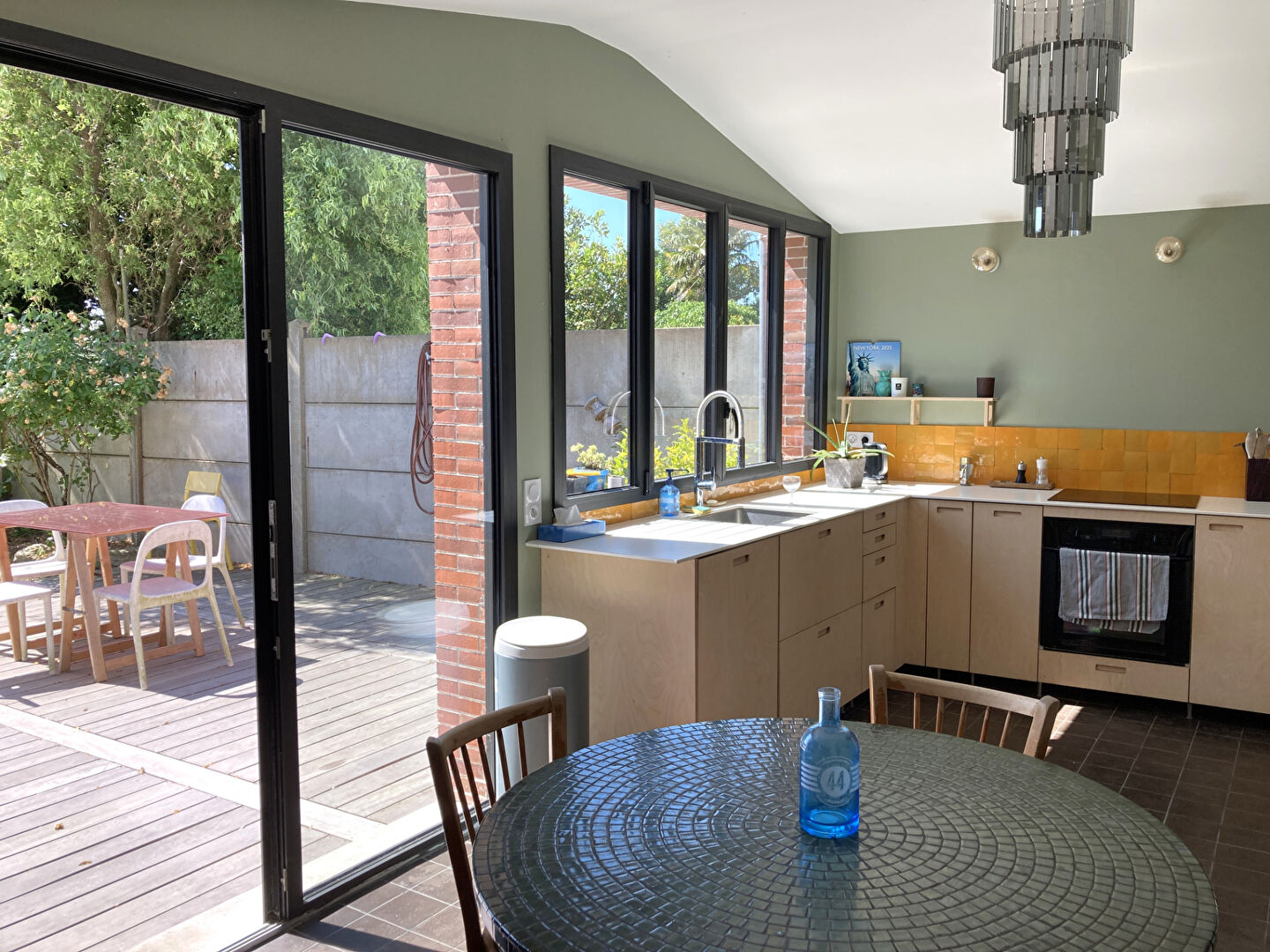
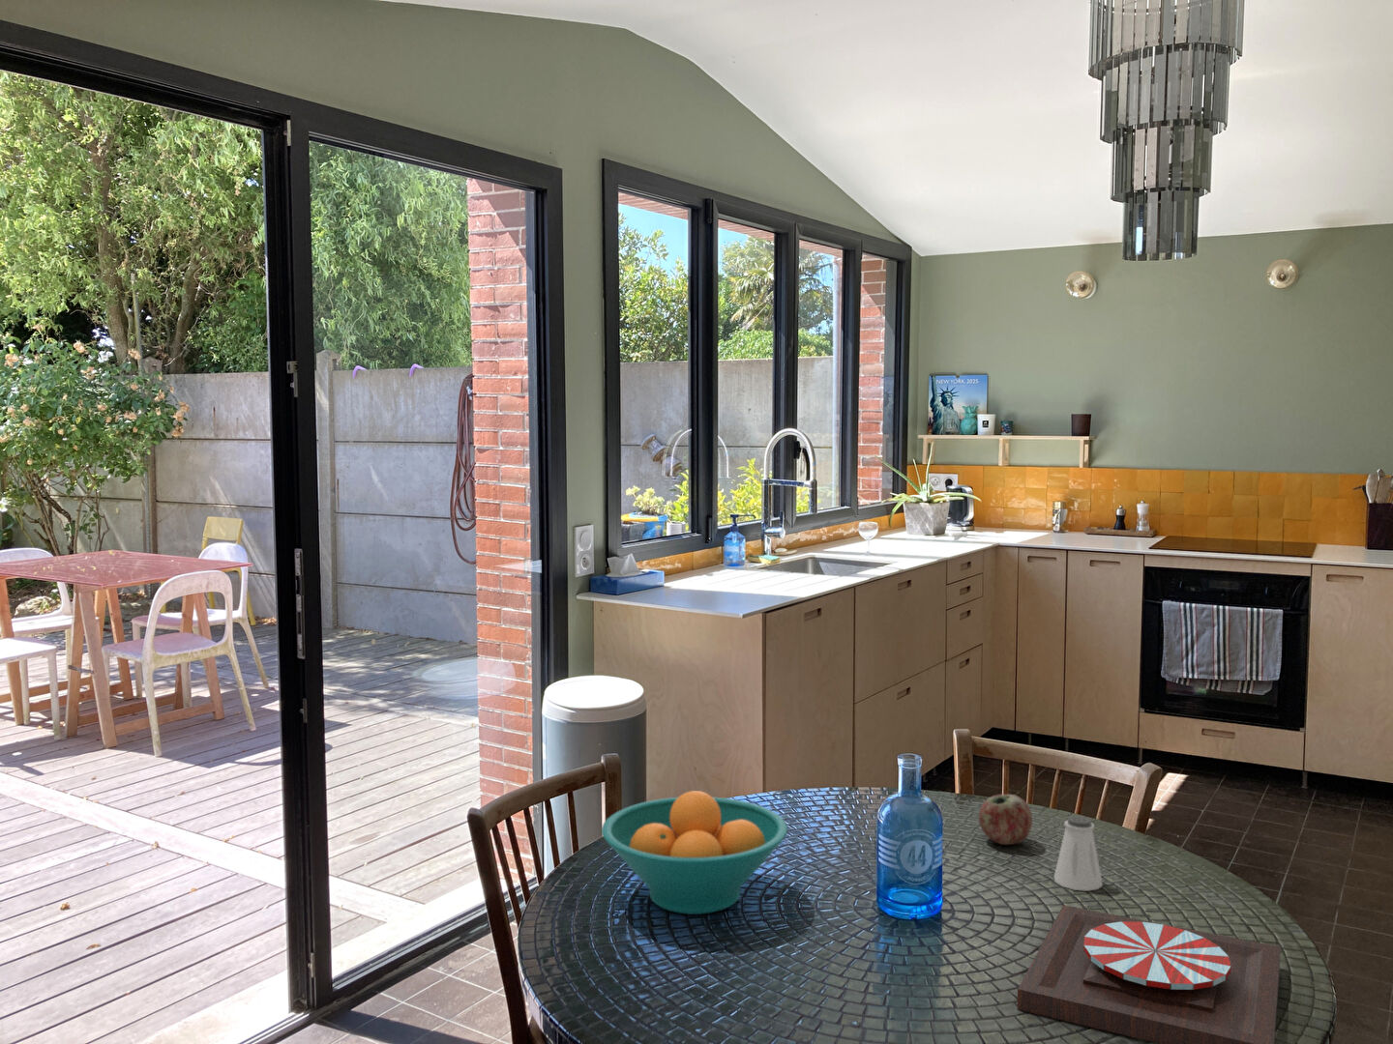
+ apple [978,794,1033,846]
+ saltshaker [1053,815,1103,893]
+ fruit bowl [601,790,789,916]
+ plate [1017,904,1282,1044]
